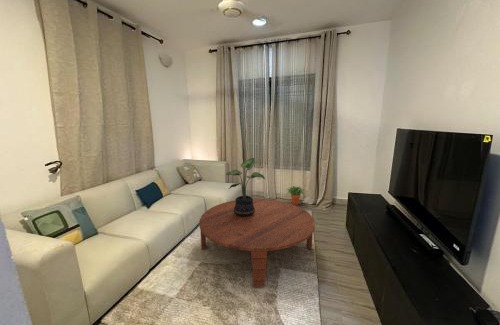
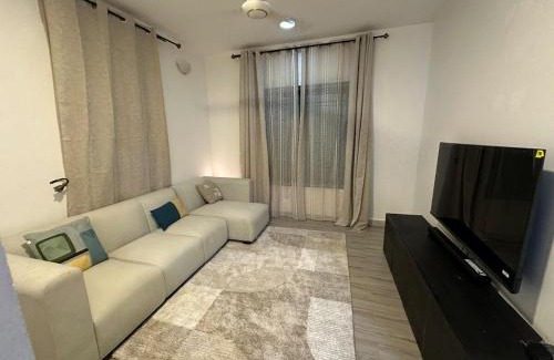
- potted plant [286,185,307,206]
- potted plant [225,157,266,217]
- coffee table [198,198,316,288]
